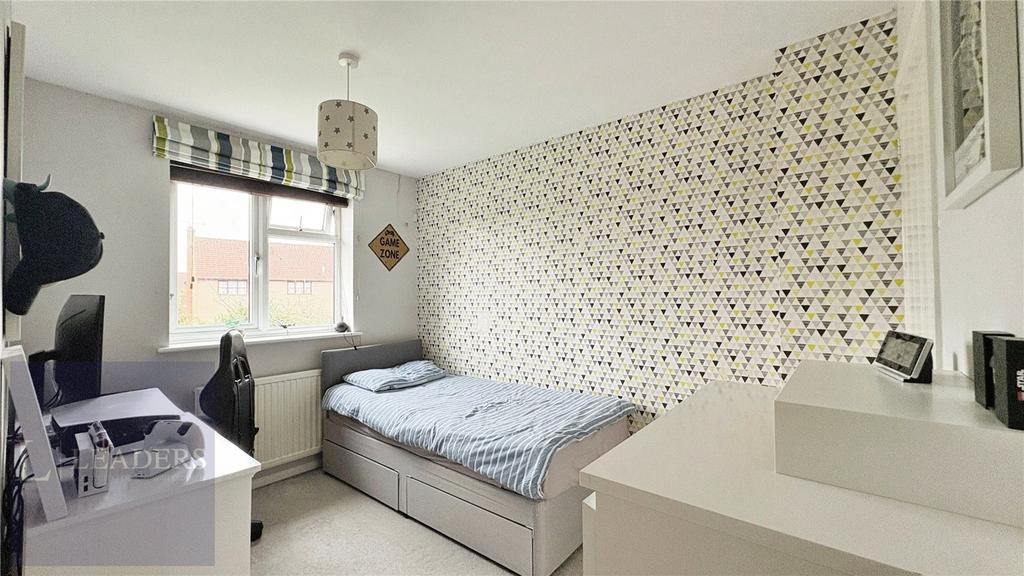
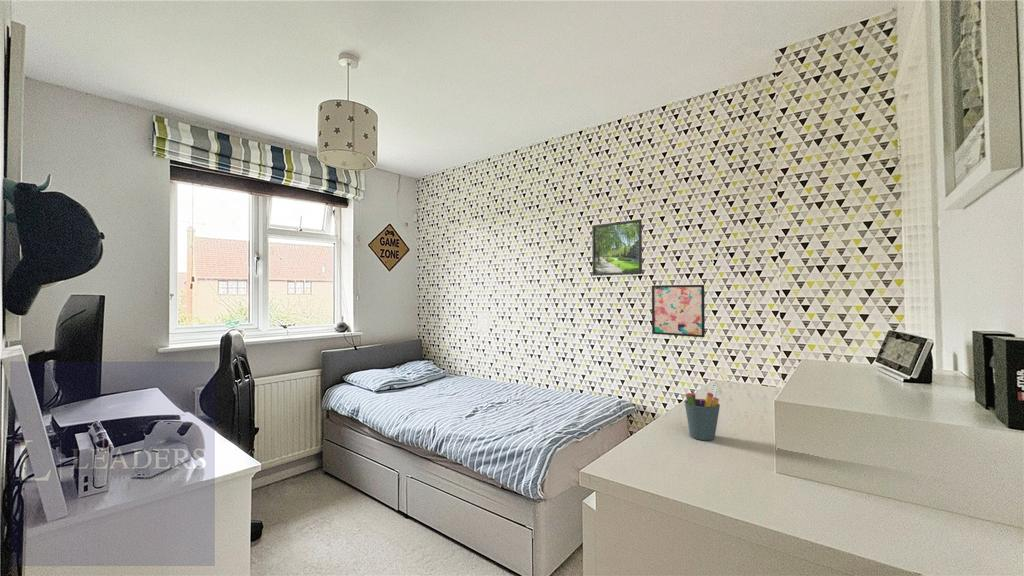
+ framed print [591,219,643,277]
+ wall art [651,284,706,338]
+ pen holder [683,383,721,441]
